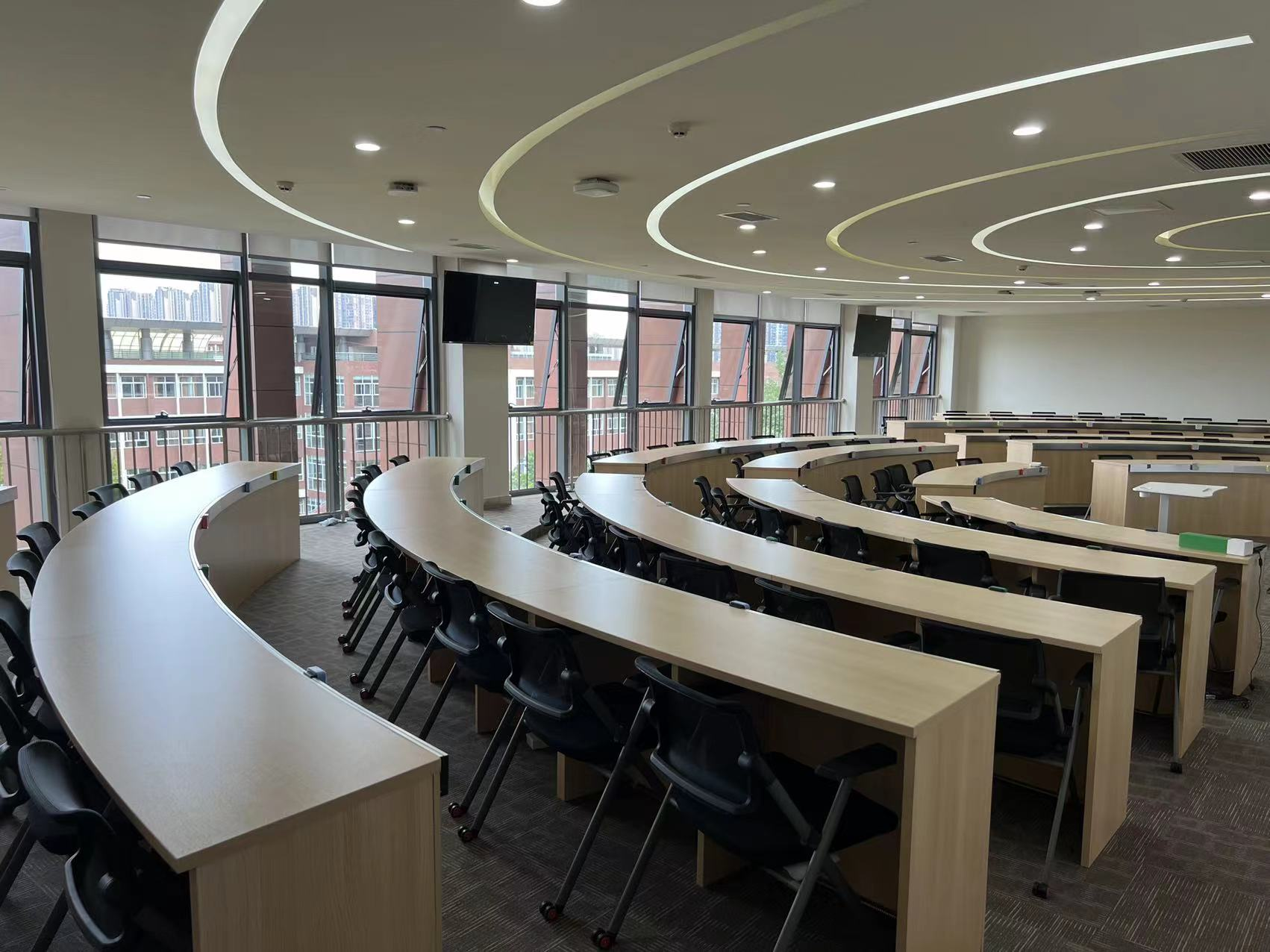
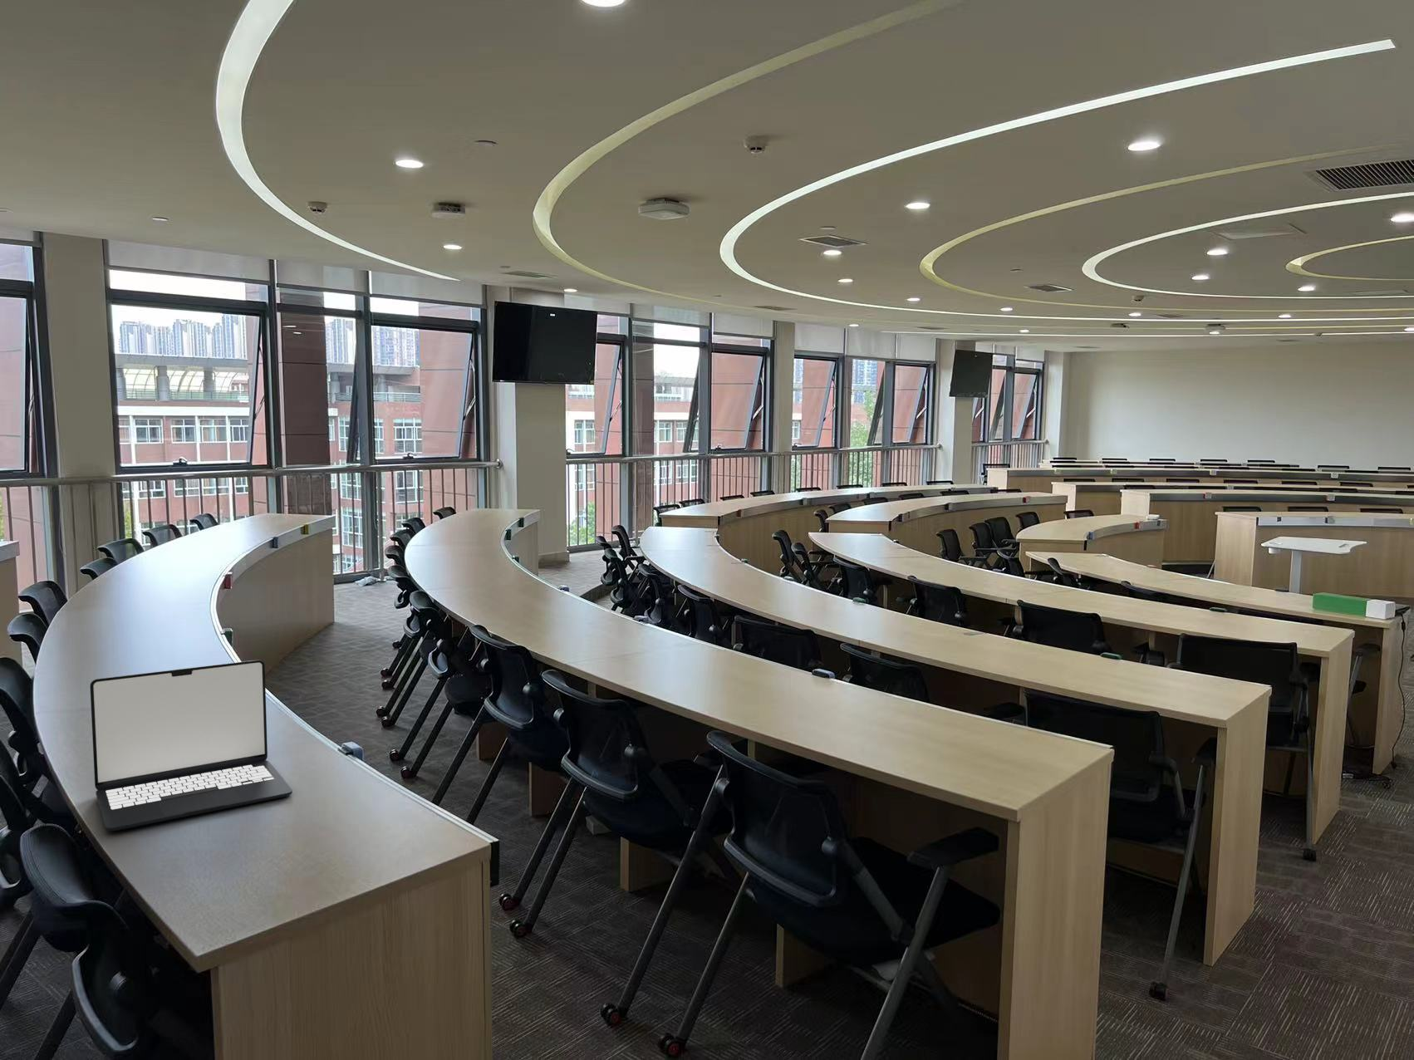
+ laptop [89,659,293,832]
